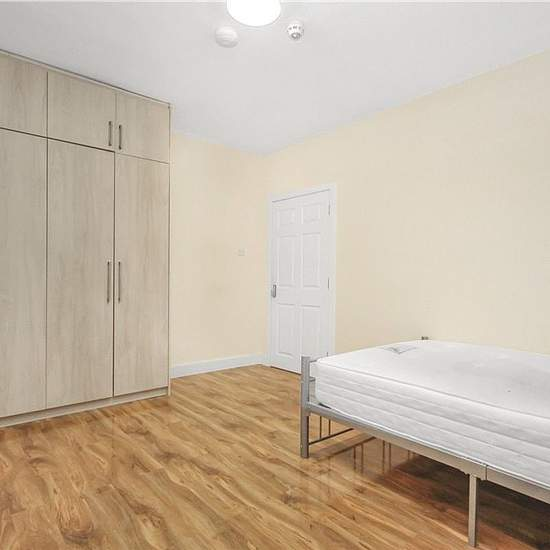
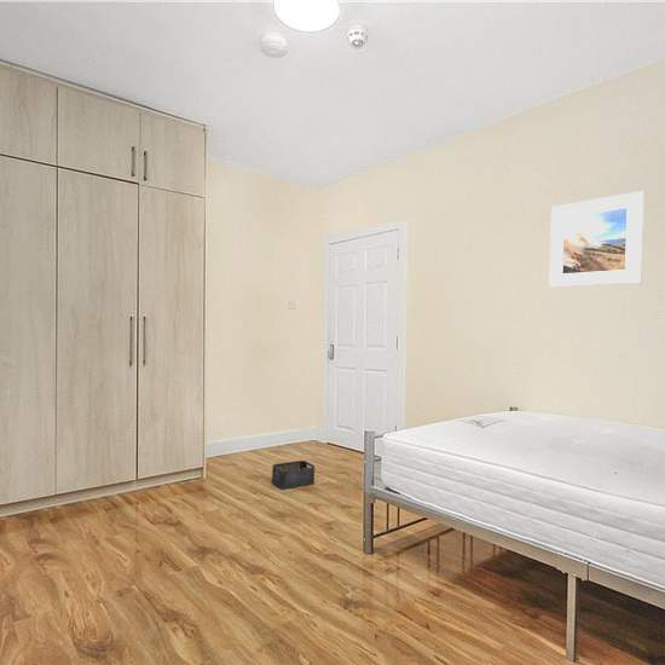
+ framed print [548,190,646,289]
+ storage bin [271,459,316,490]
